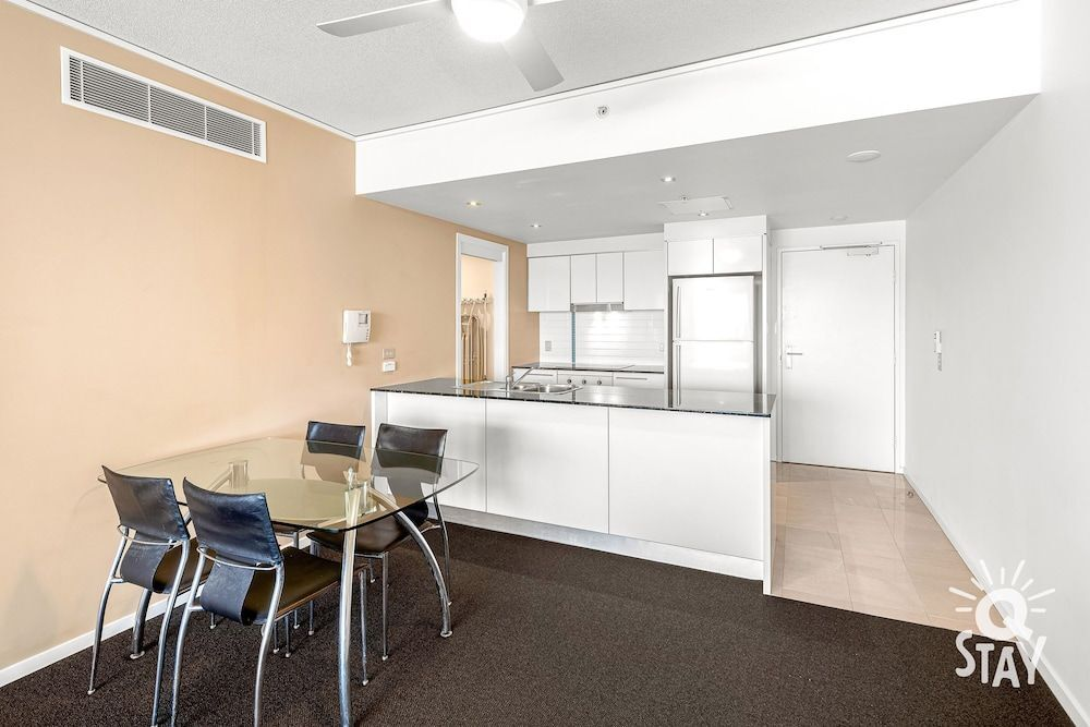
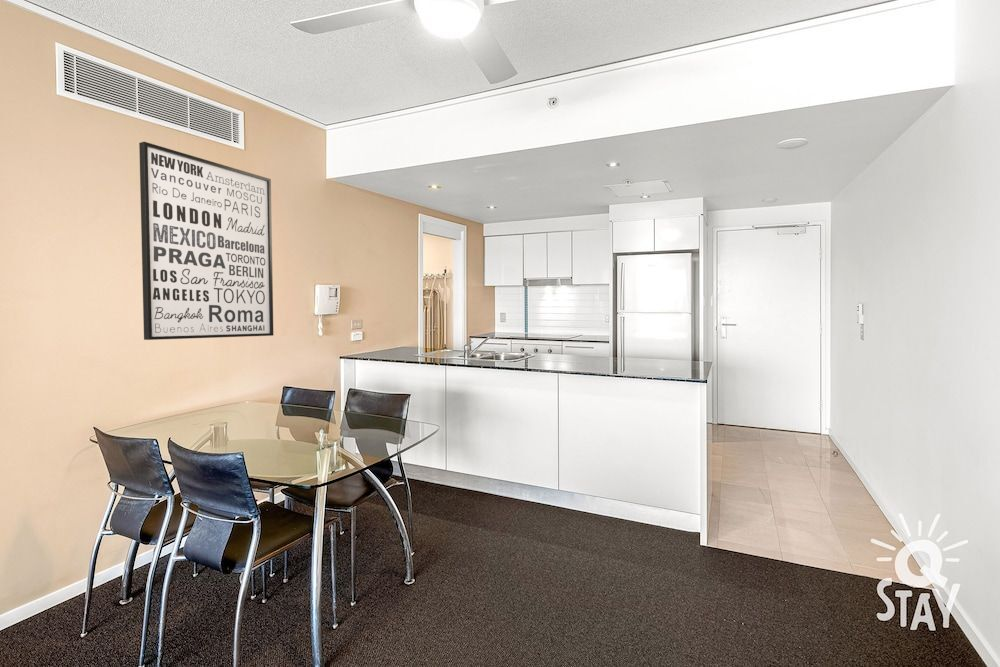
+ wall art [138,141,274,341]
